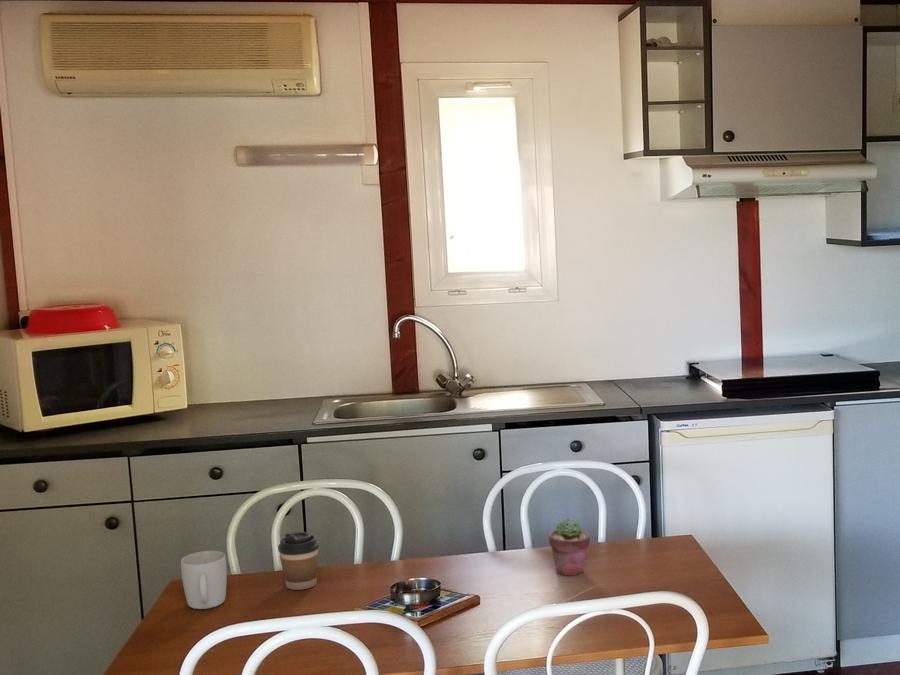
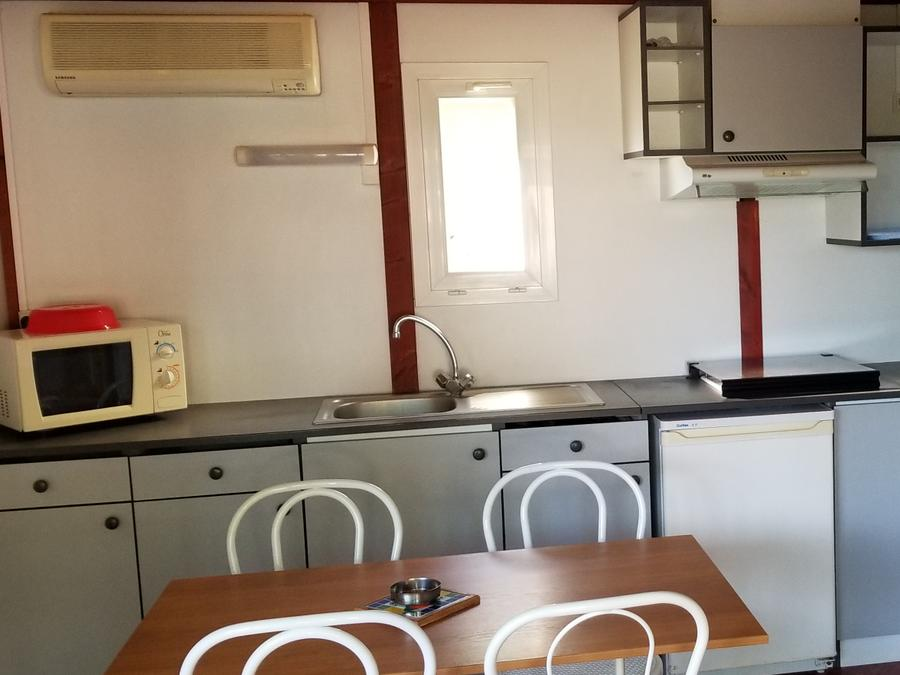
- potted succulent [548,517,591,577]
- mug [180,550,228,610]
- coffee cup [277,531,320,591]
